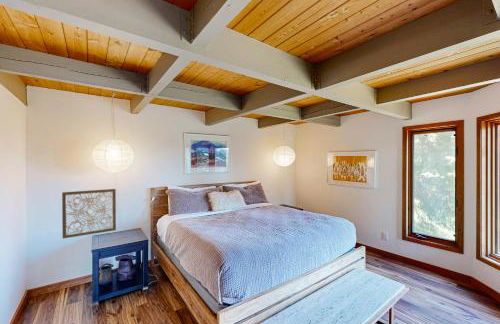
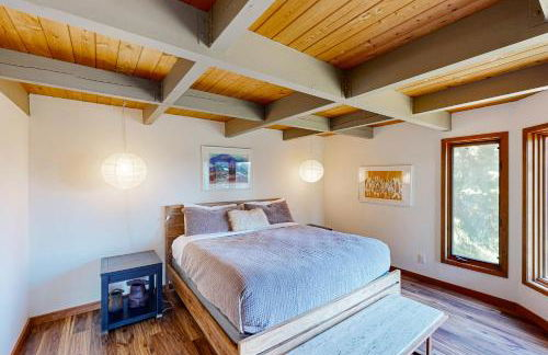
- wall art [61,188,117,239]
